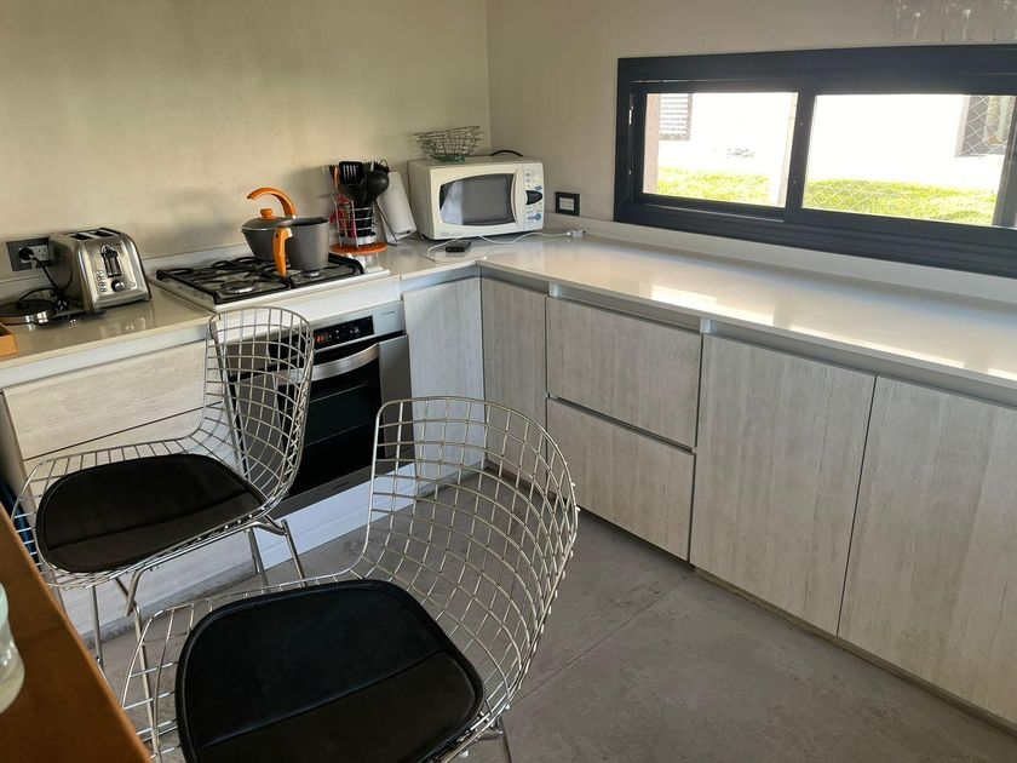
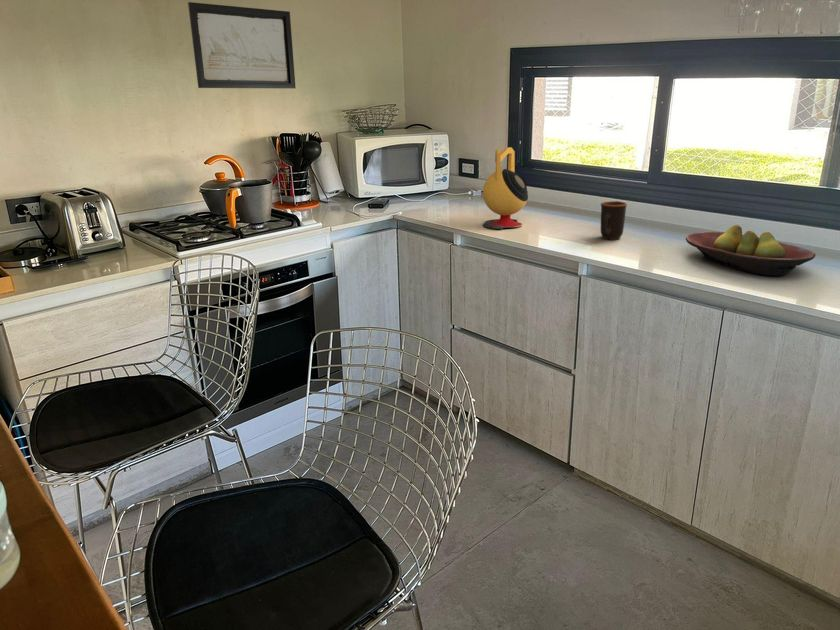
+ fruit bowl [685,224,817,277]
+ wall art [187,1,297,89]
+ kettle [482,146,529,230]
+ mug [600,200,628,240]
